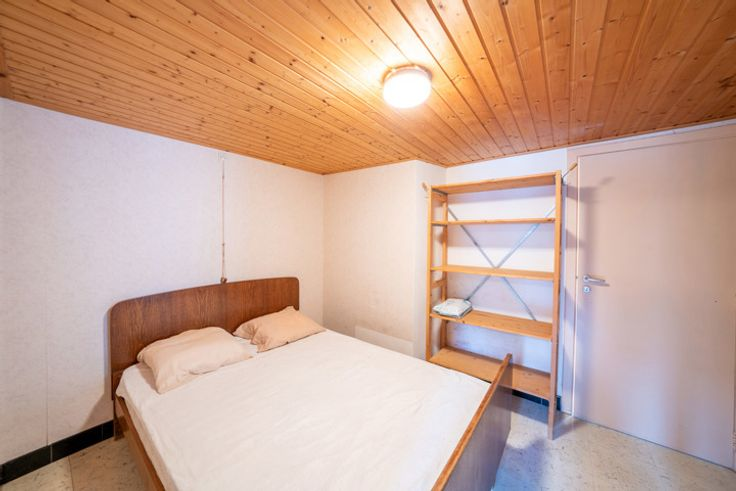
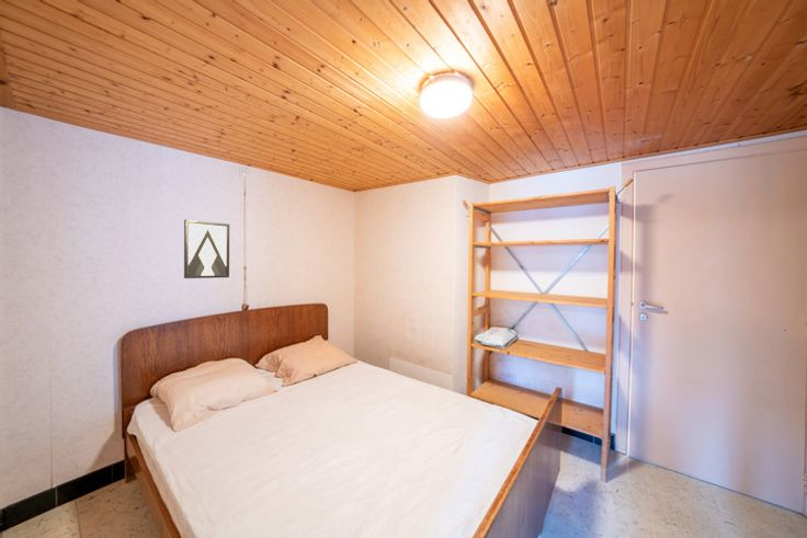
+ wall art [183,218,230,279]
